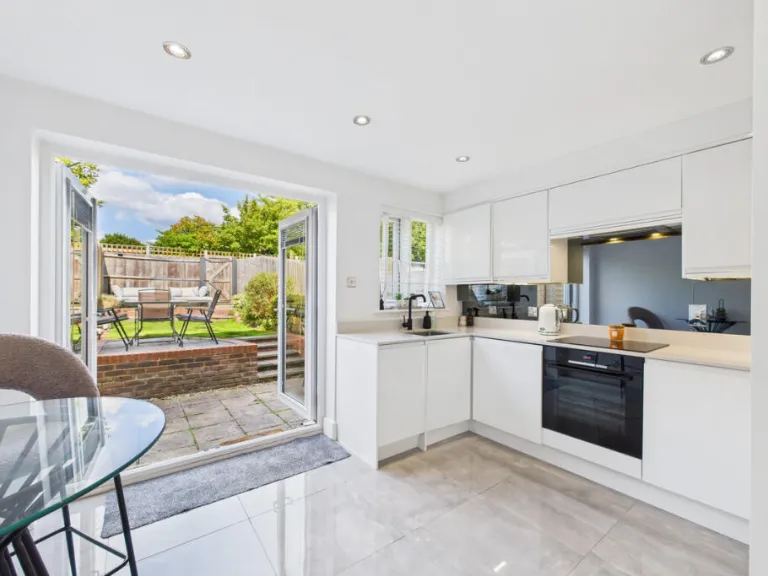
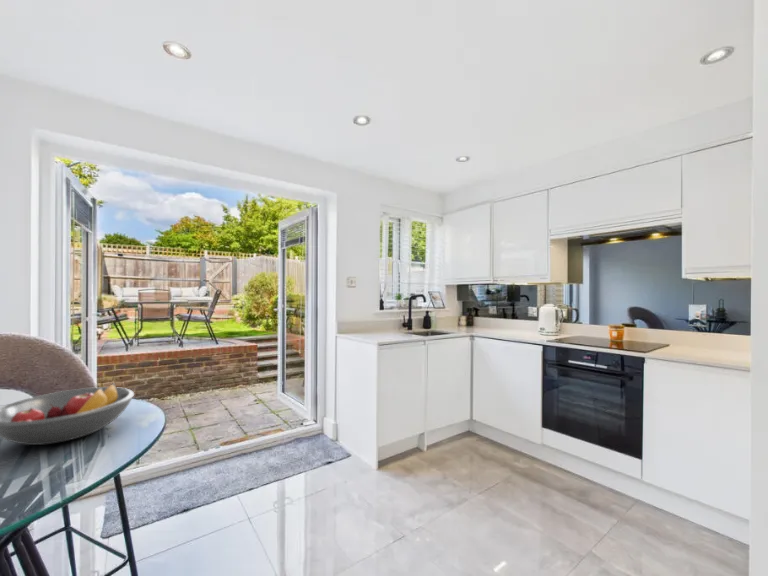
+ fruit bowl [0,383,135,446]
